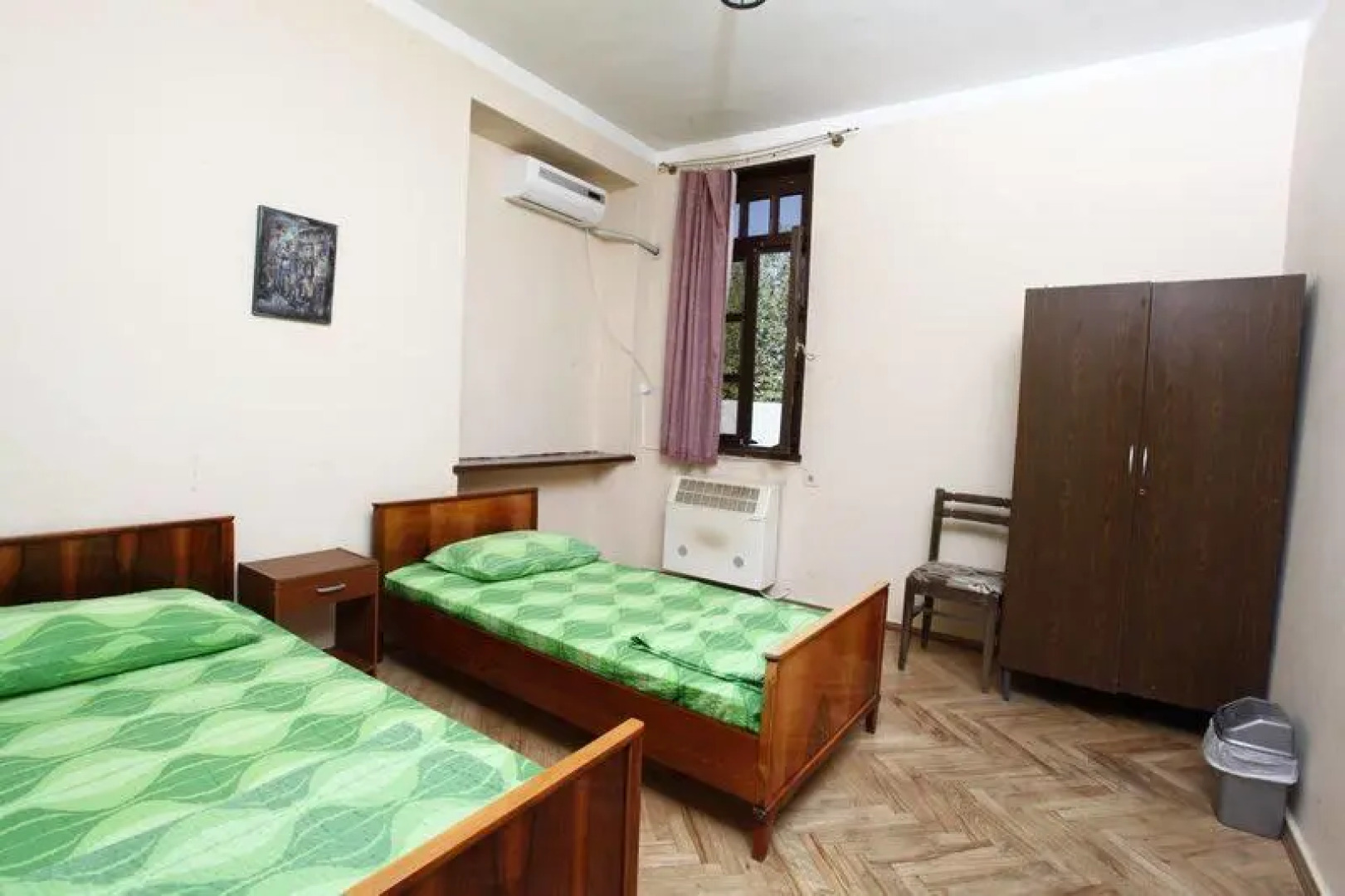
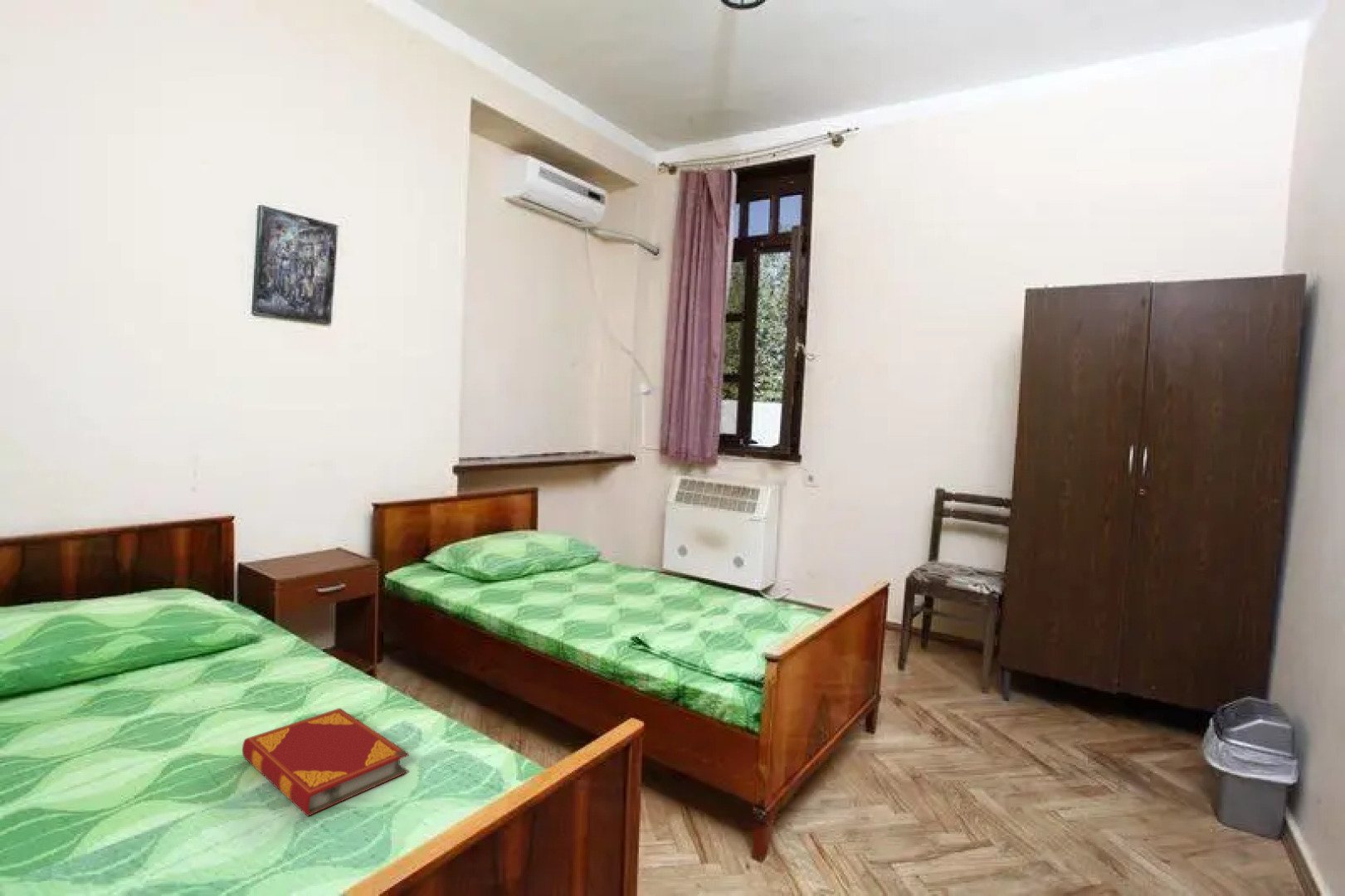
+ hardback book [241,708,410,817]
